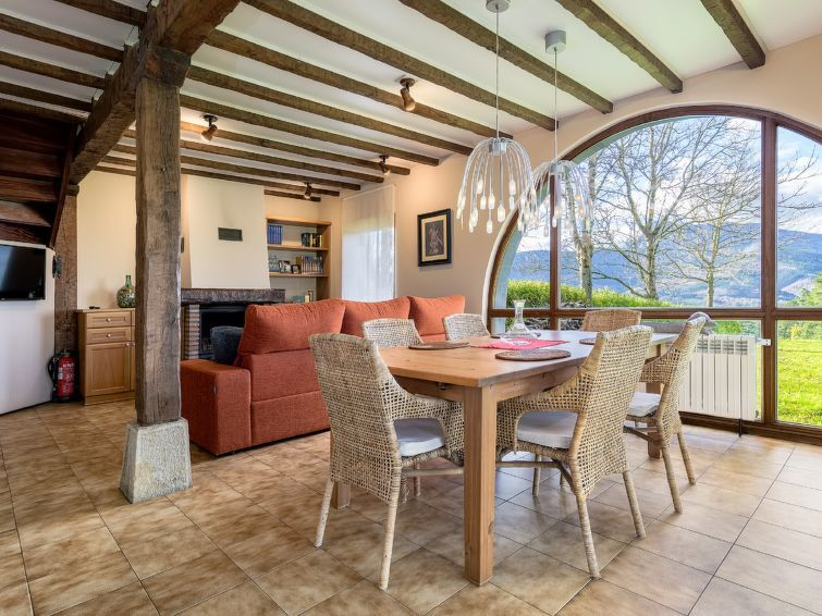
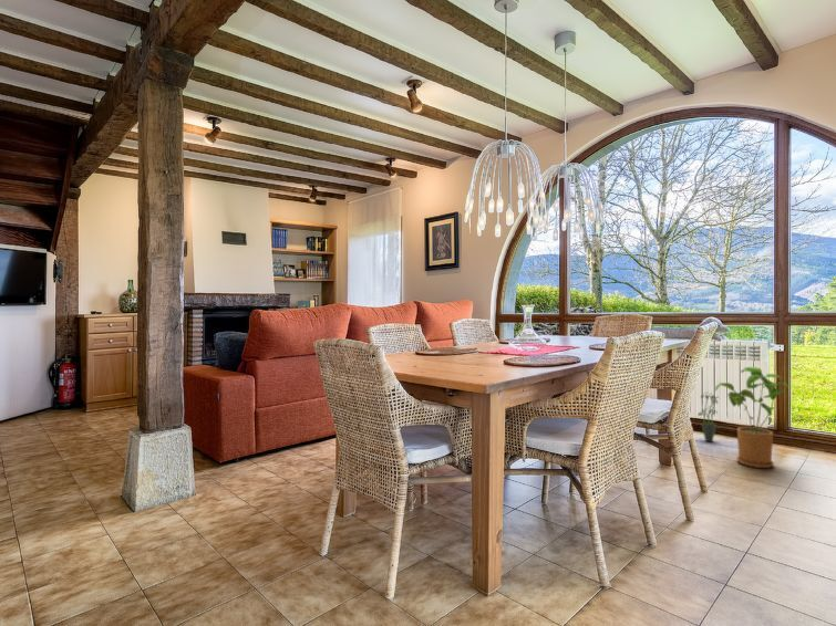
+ house plant [714,366,789,469]
+ potted plant [696,390,720,442]
